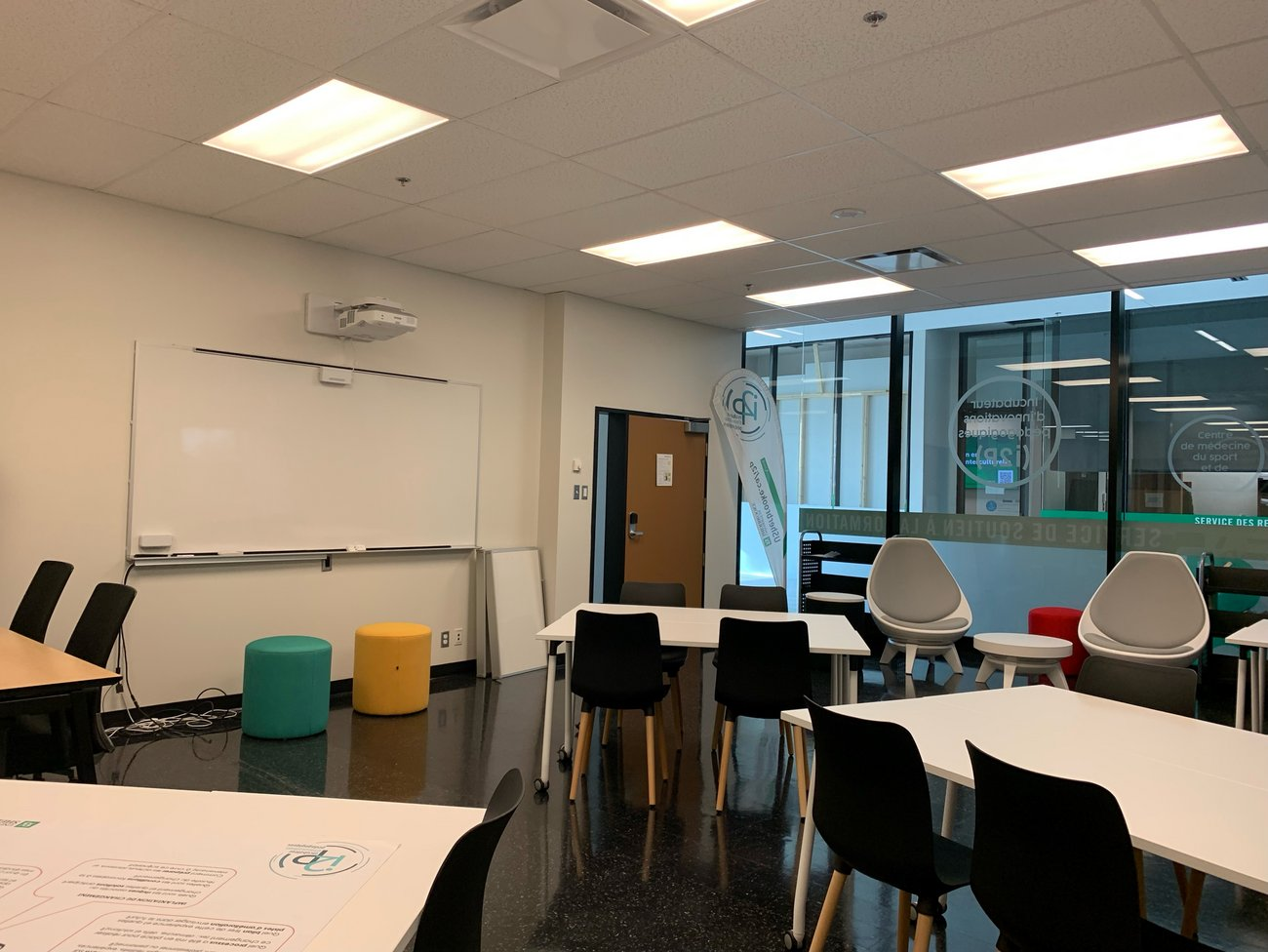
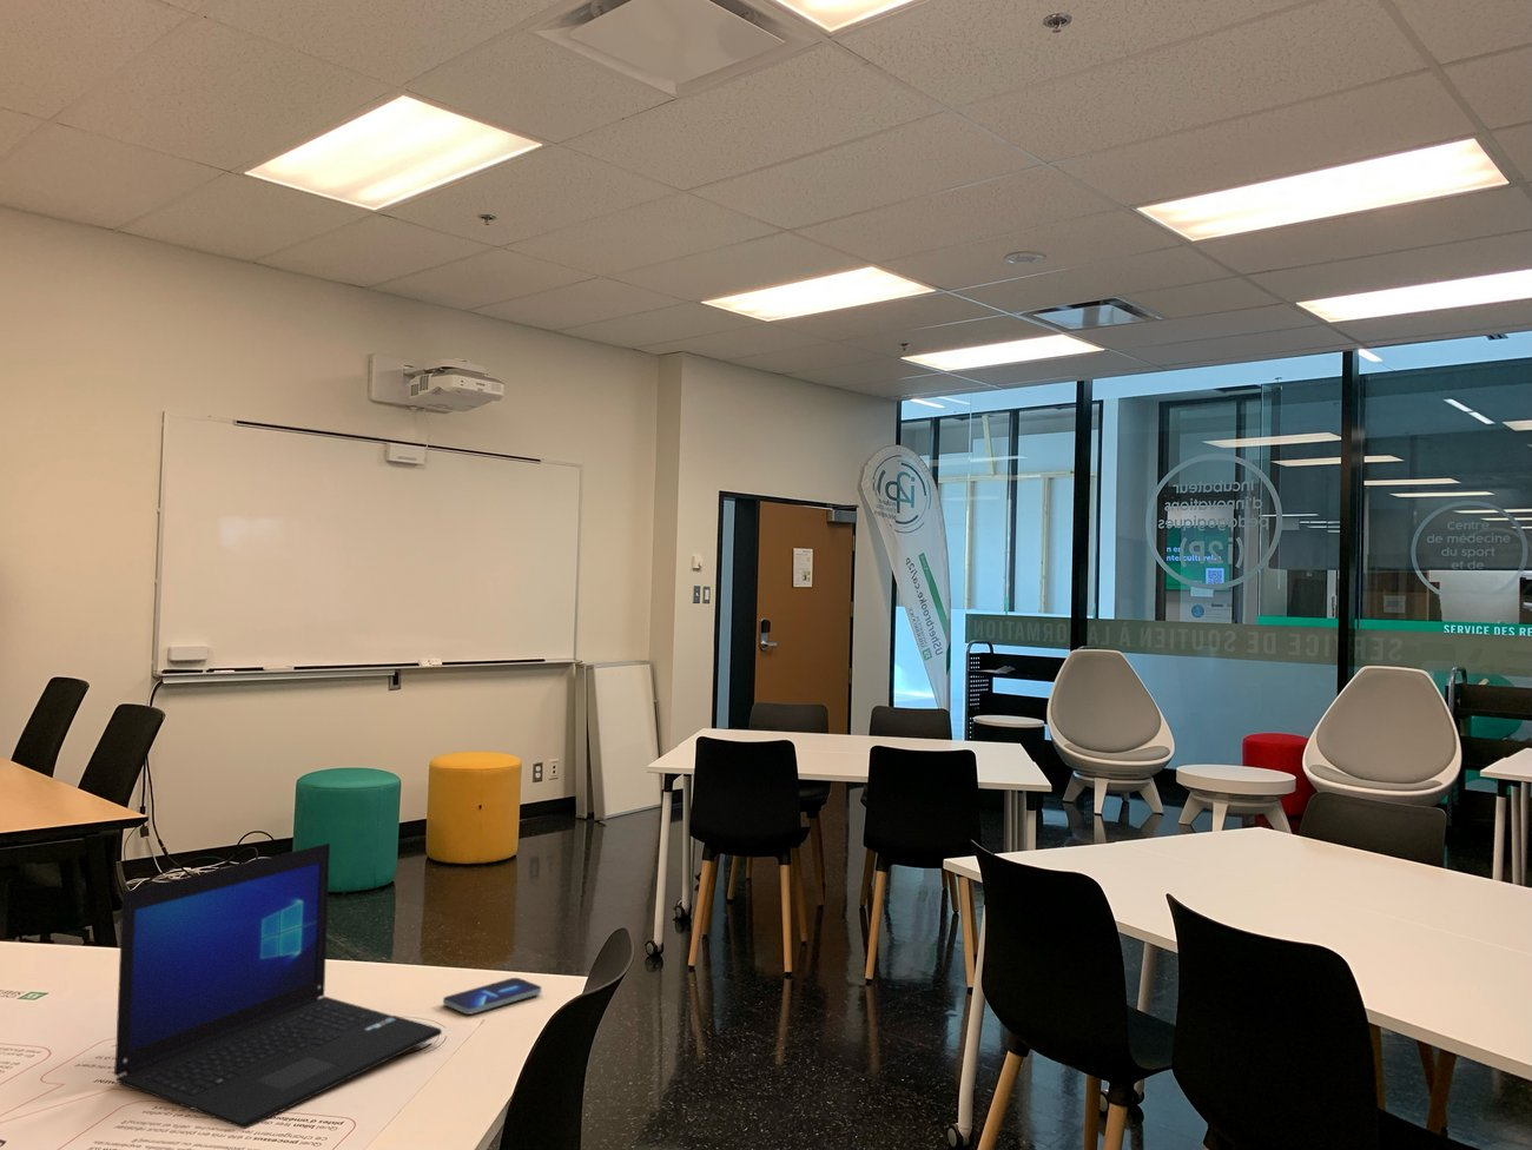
+ smartphone [442,977,544,1015]
+ laptop [114,841,443,1129]
